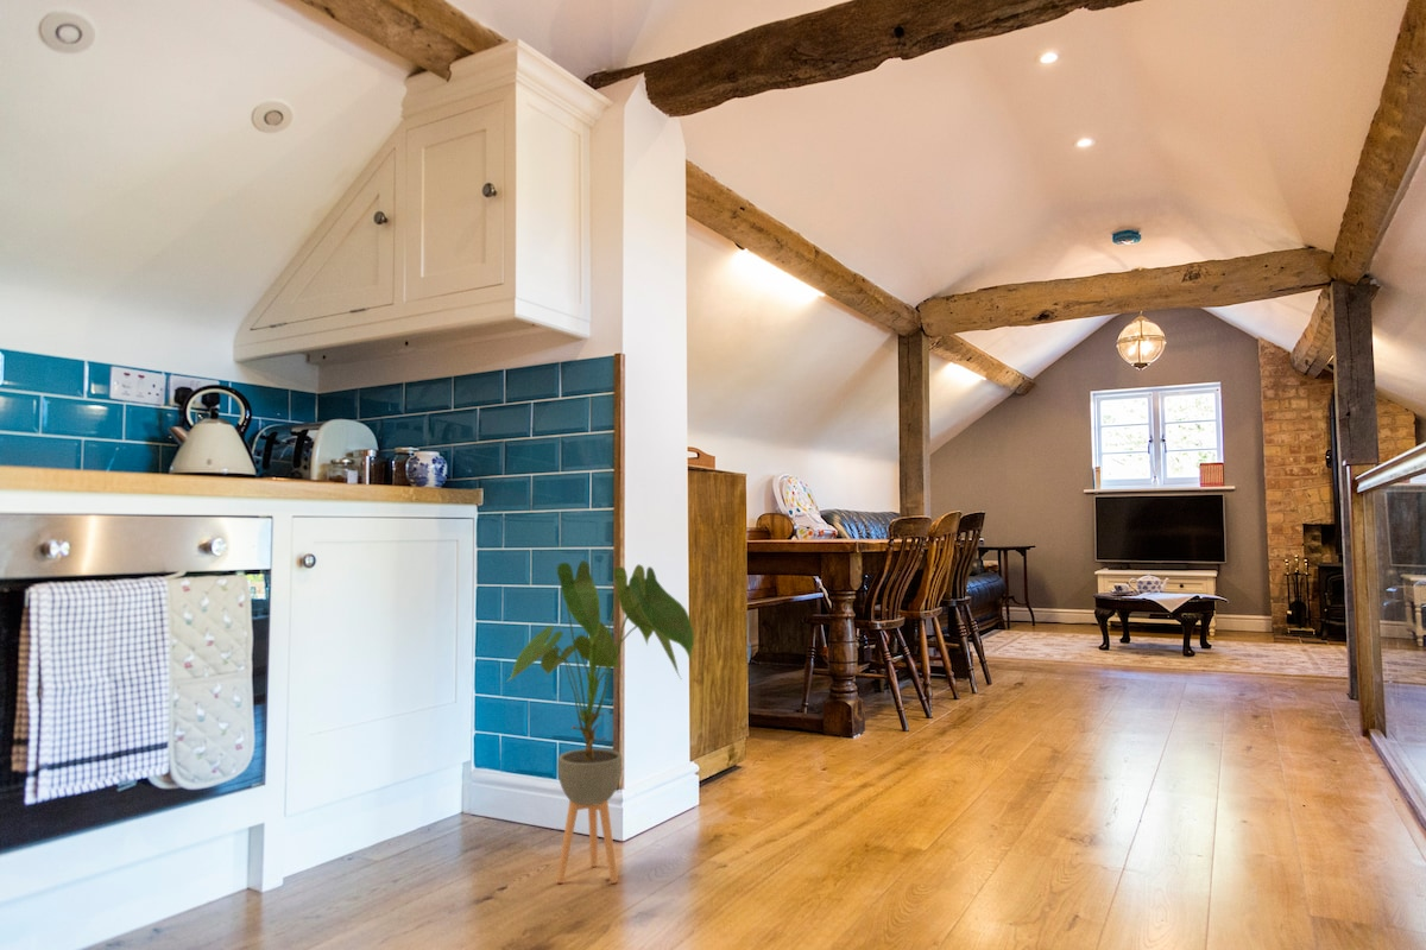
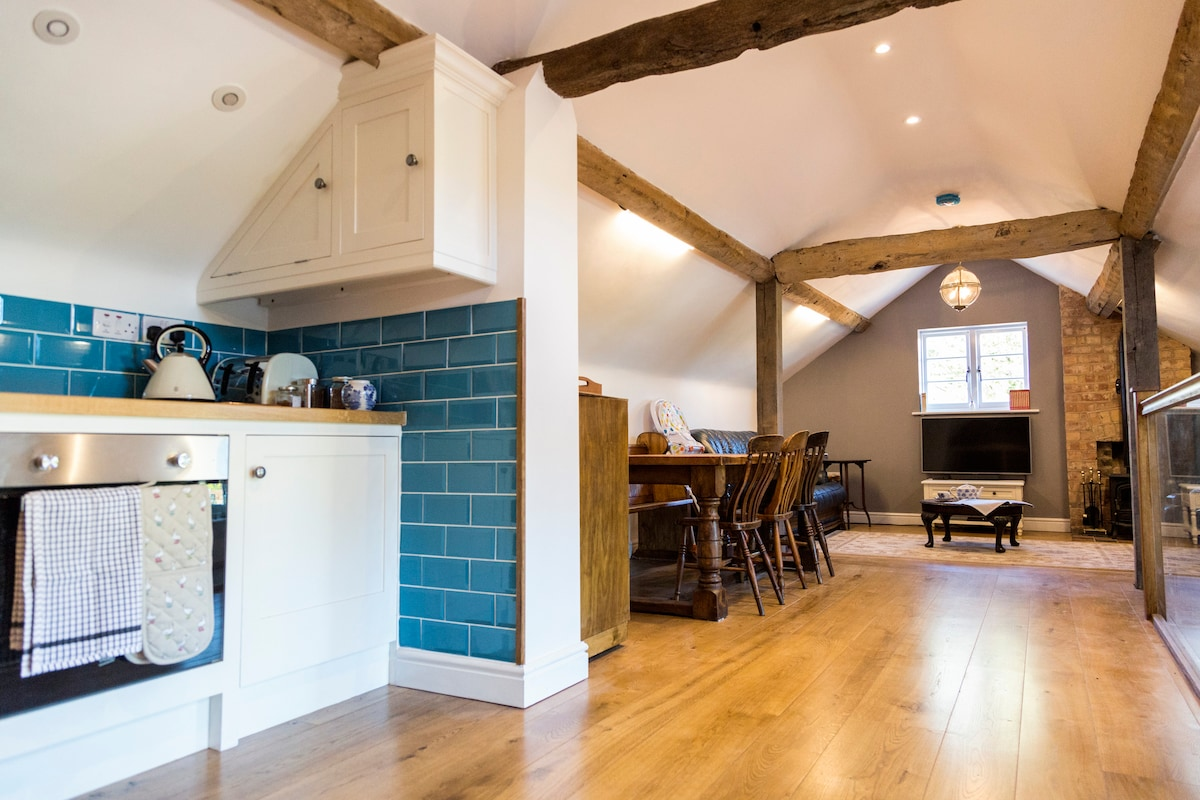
- house plant [506,559,695,885]
